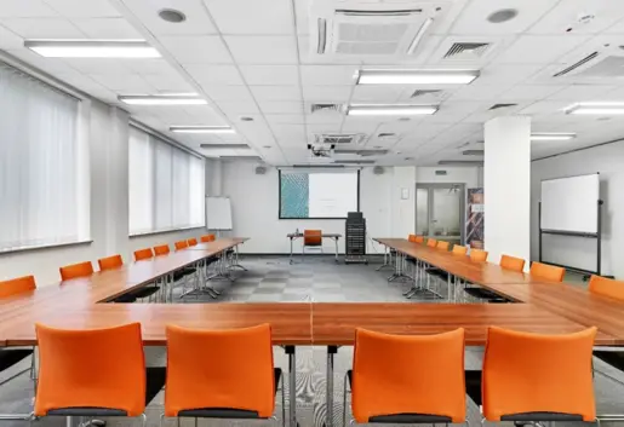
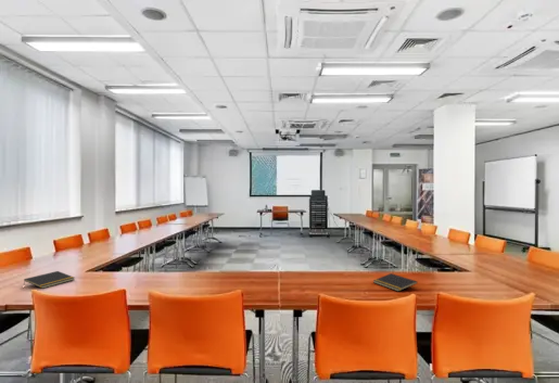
+ notepad [372,272,419,292]
+ notepad [23,270,76,290]
